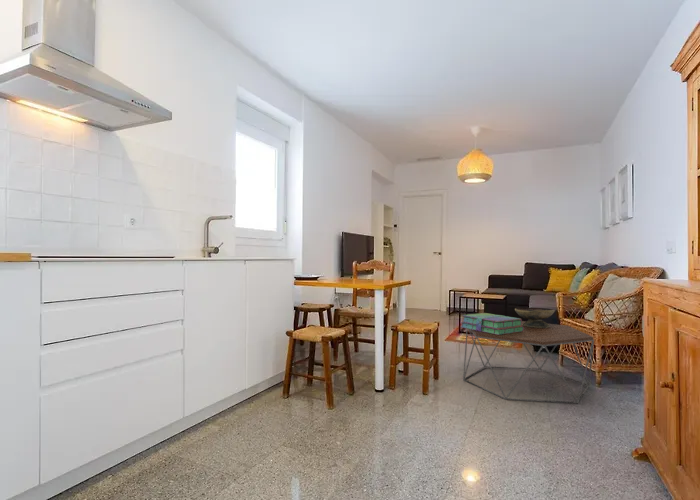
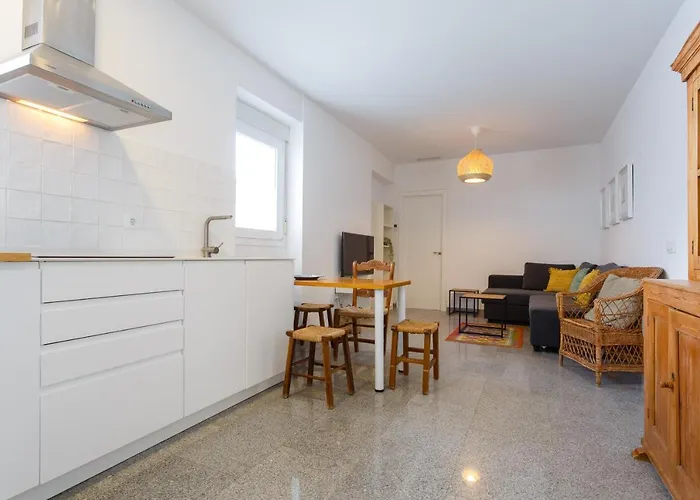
- decorative bowl [514,307,556,328]
- stack of books [460,312,524,335]
- coffee table [462,320,595,404]
